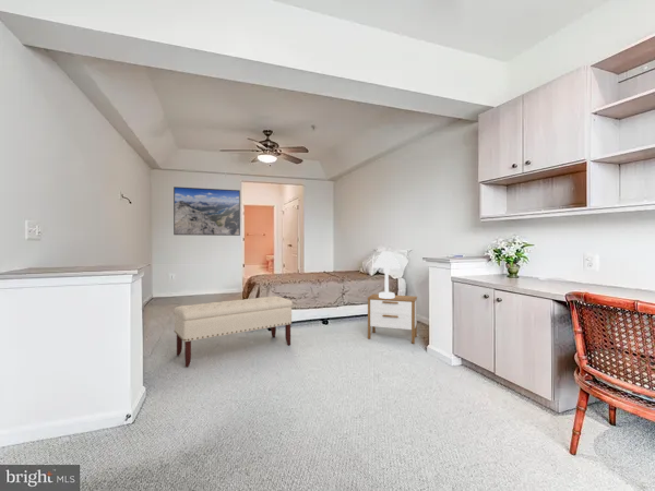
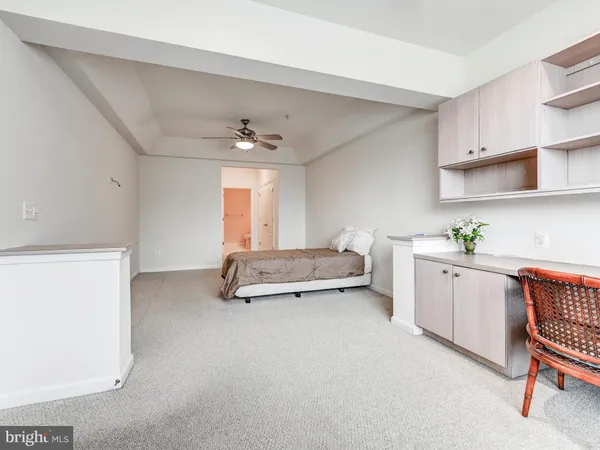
- bench [172,295,294,368]
- lamp [372,251,402,299]
- nightstand [367,294,418,345]
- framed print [172,185,241,237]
